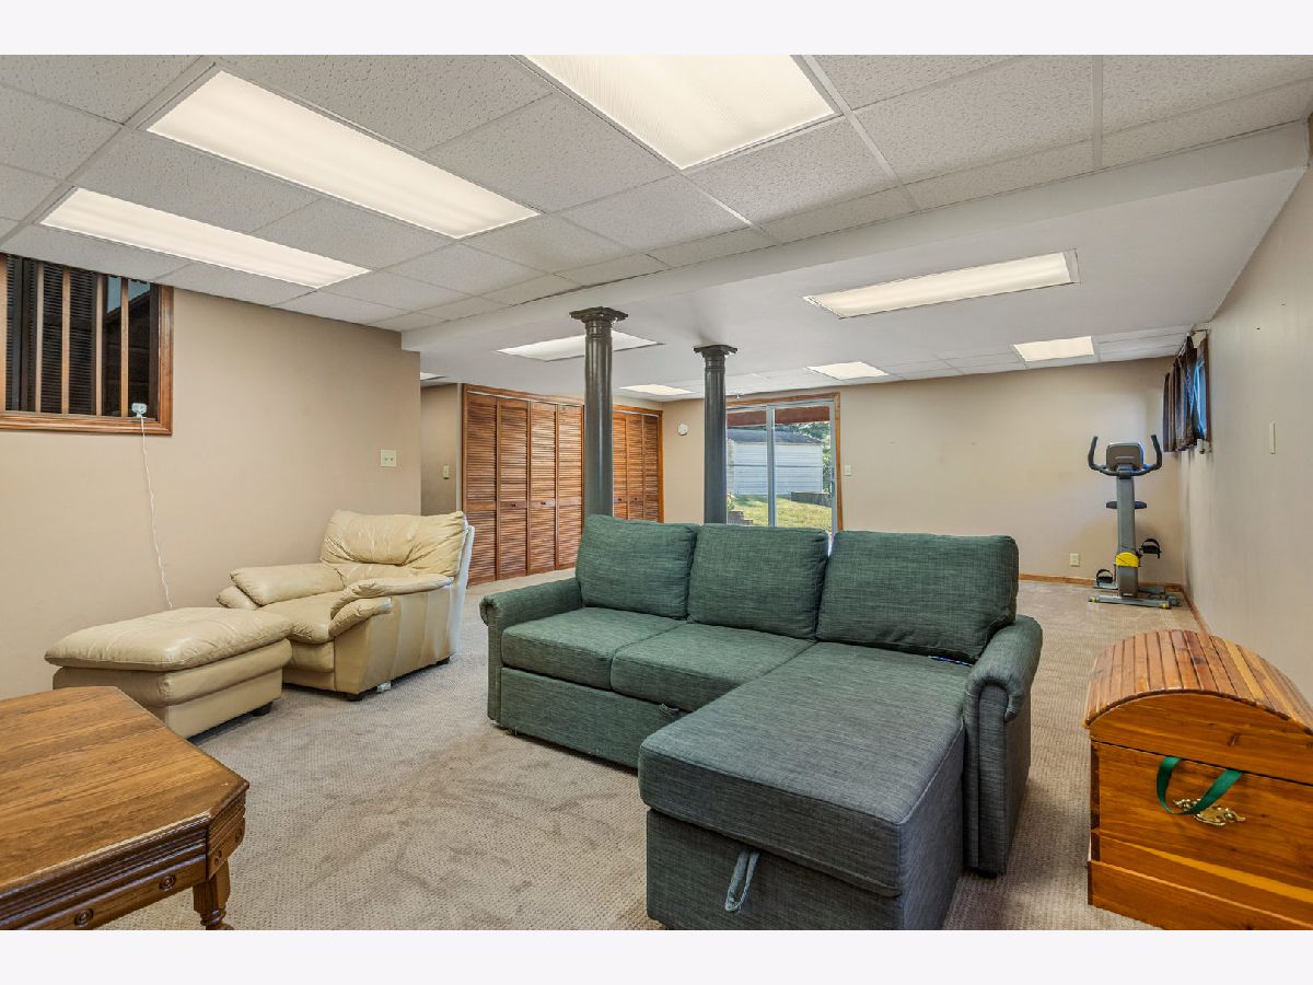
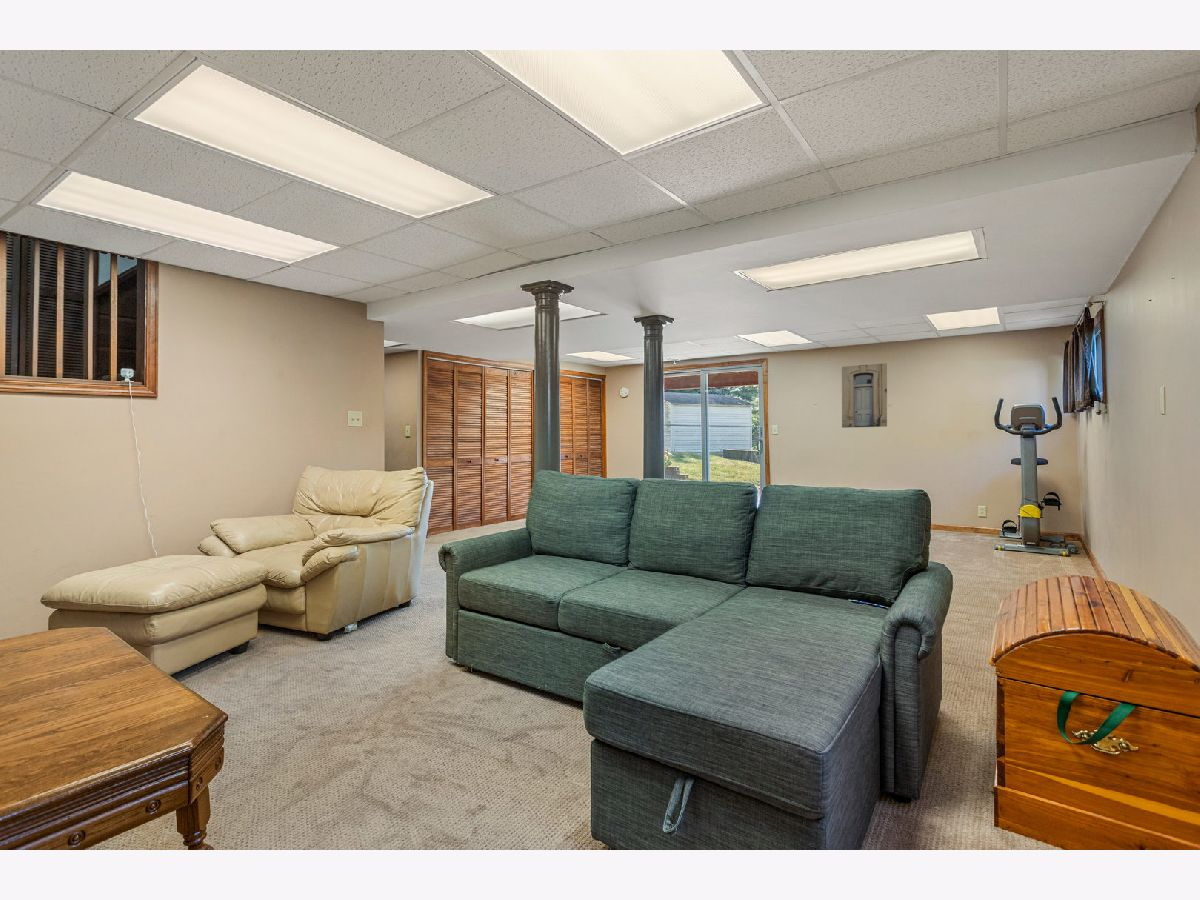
+ wall art [841,362,888,429]
